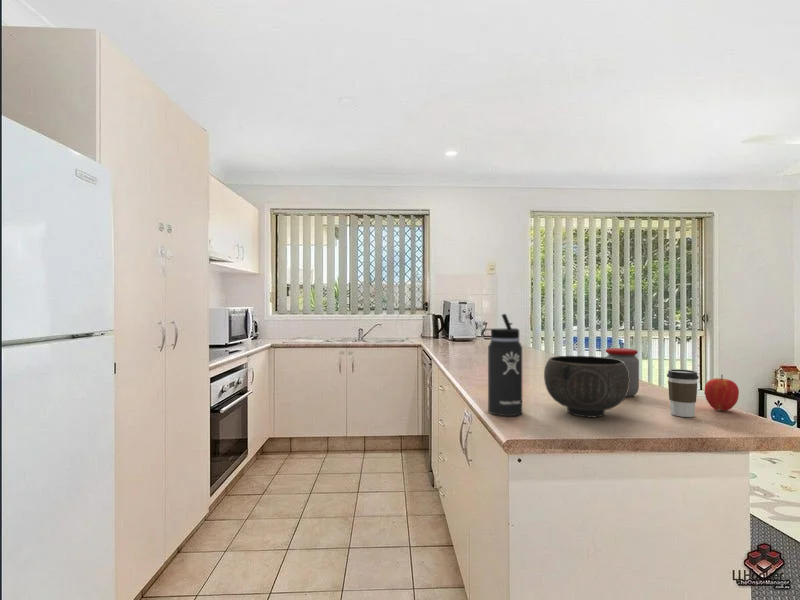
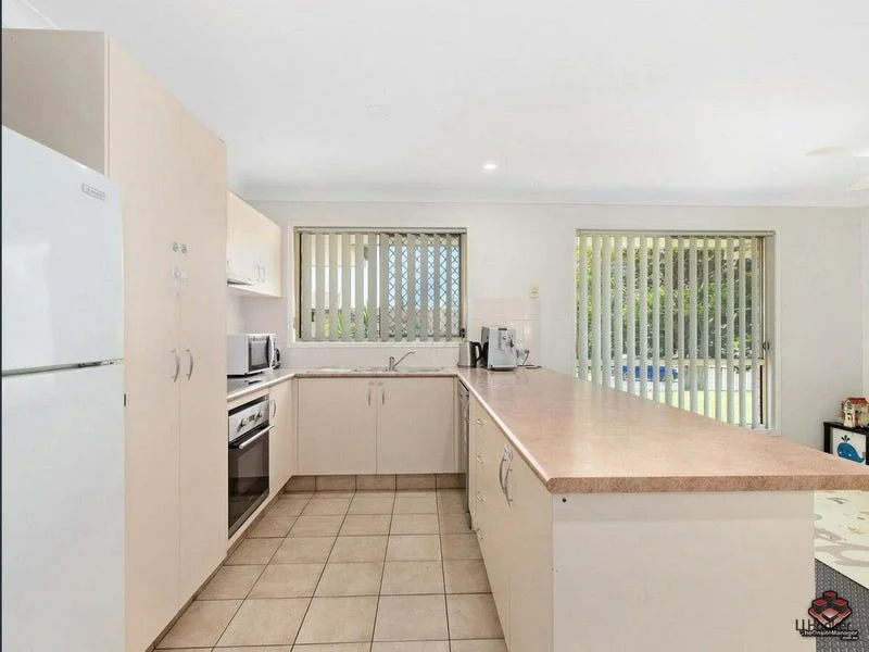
- bowl [543,355,630,418]
- jar [604,347,640,397]
- apple [704,374,740,412]
- coffee cup [666,368,699,418]
- thermos bottle [480,313,523,417]
